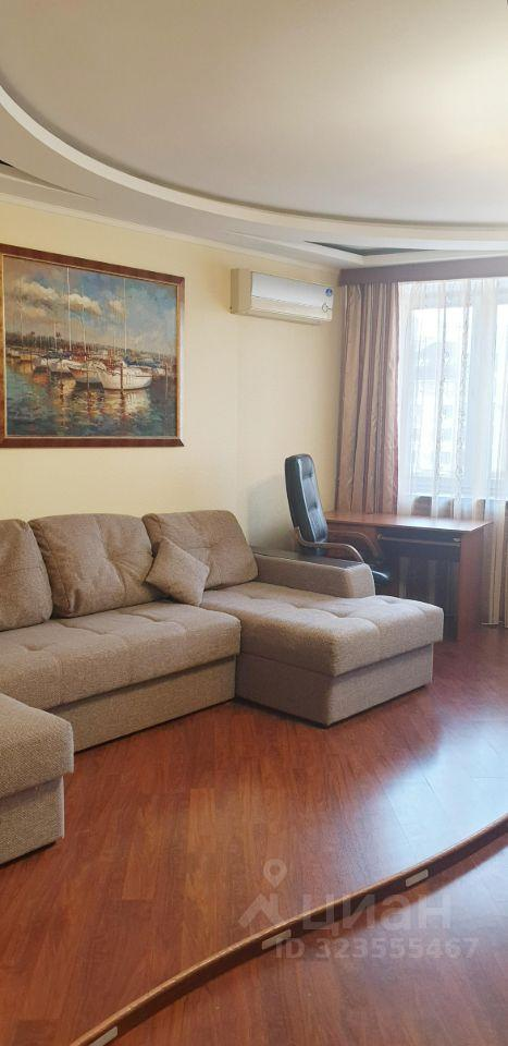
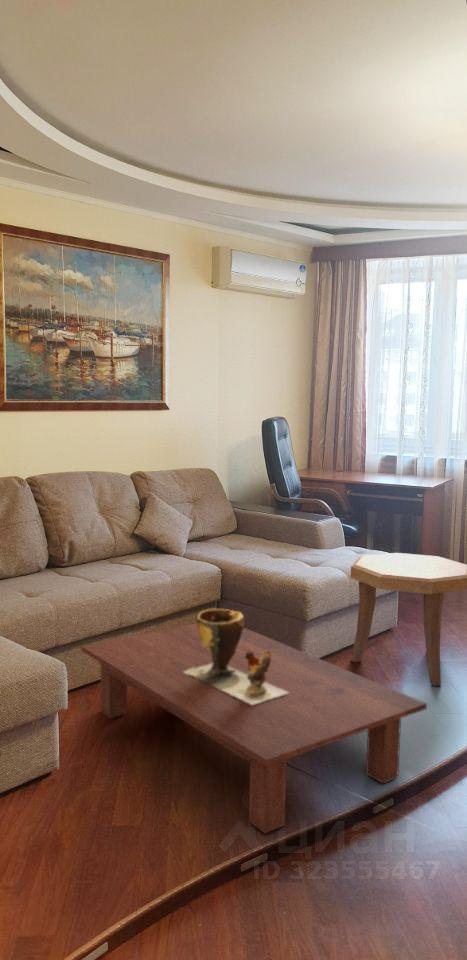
+ coffee table [80,622,428,834]
+ clay pot [183,607,288,705]
+ side table [350,552,467,687]
